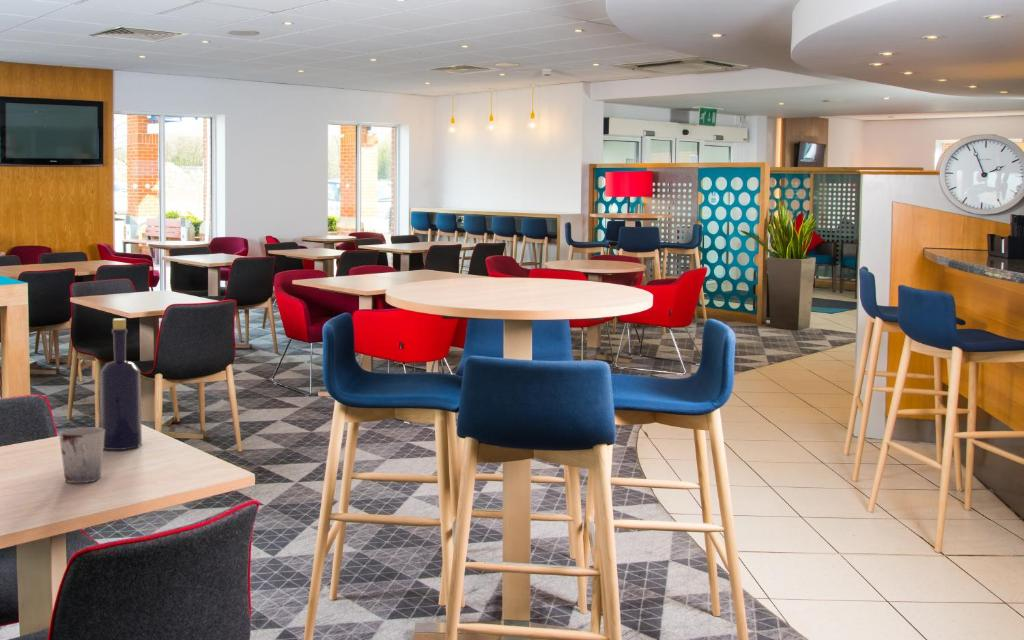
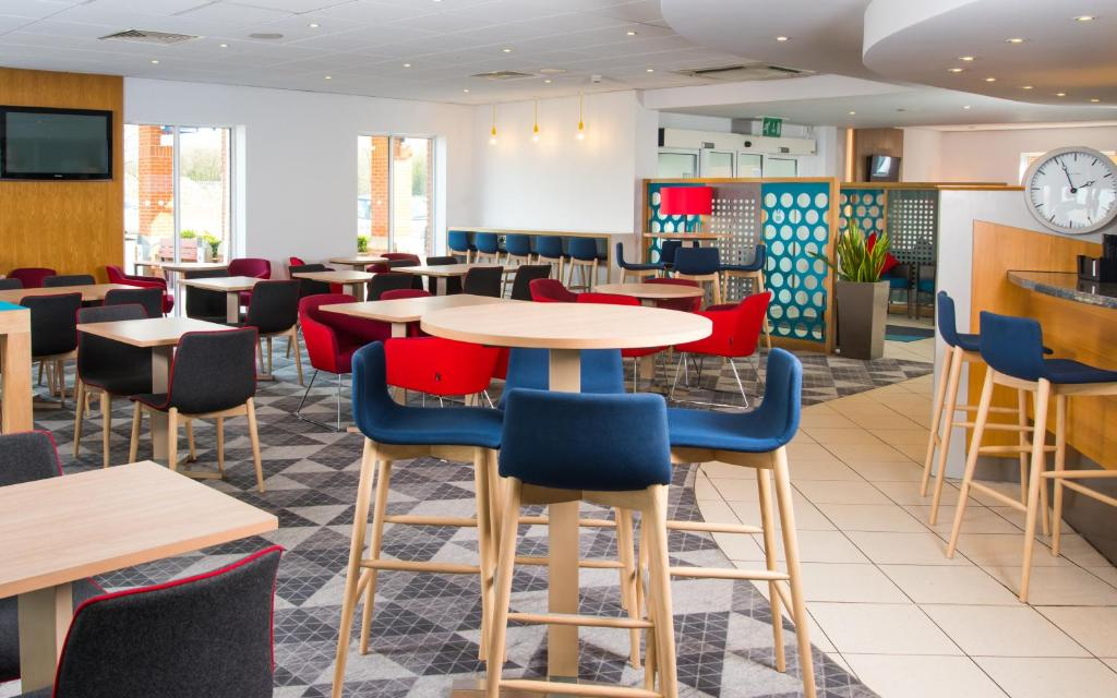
- bottle [99,318,143,451]
- cup [58,426,105,484]
